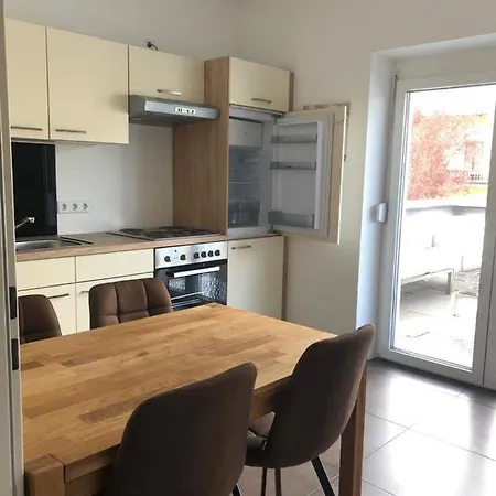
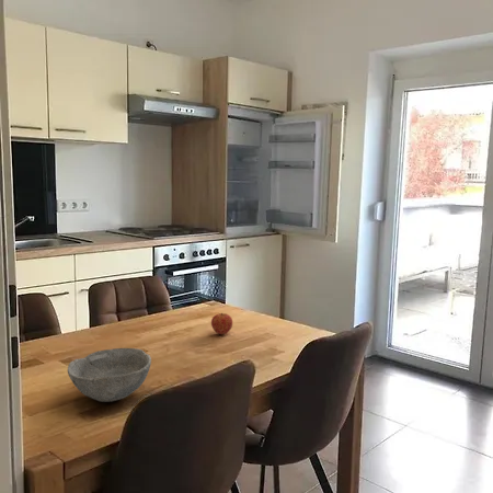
+ apple [210,312,233,335]
+ bowl [67,347,152,403]
